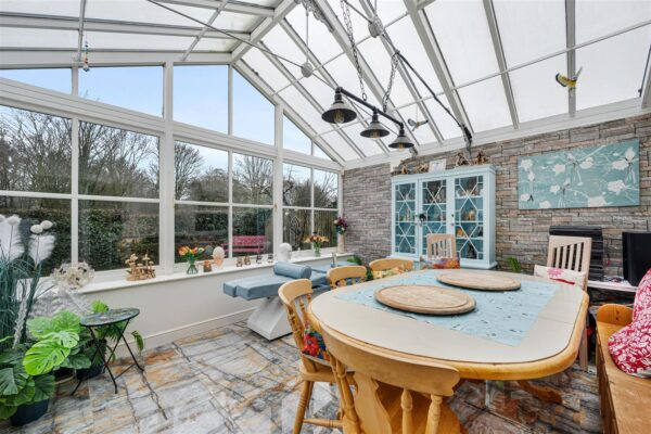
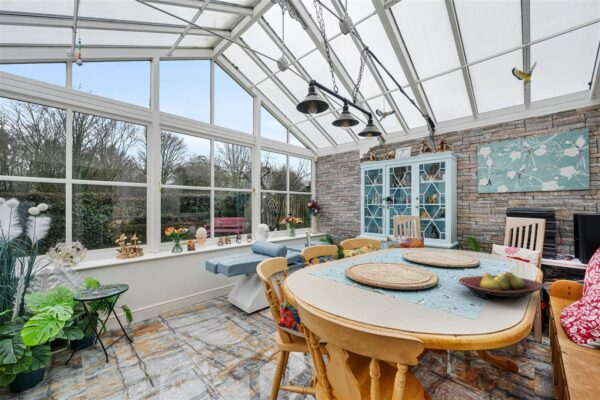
+ fruit bowl [457,271,545,300]
